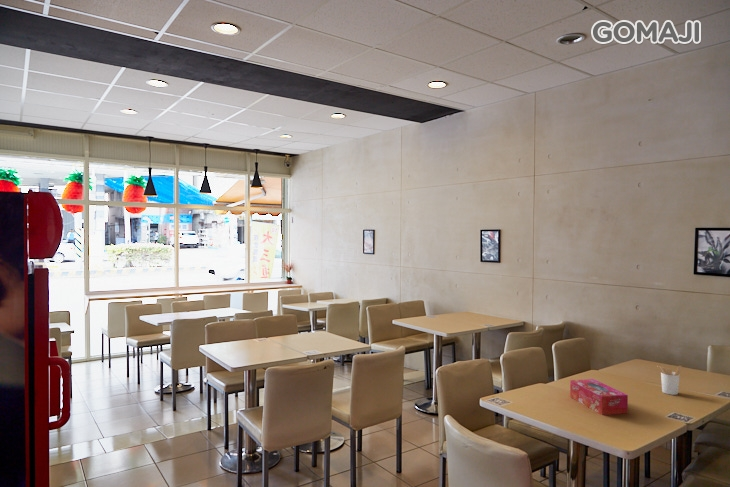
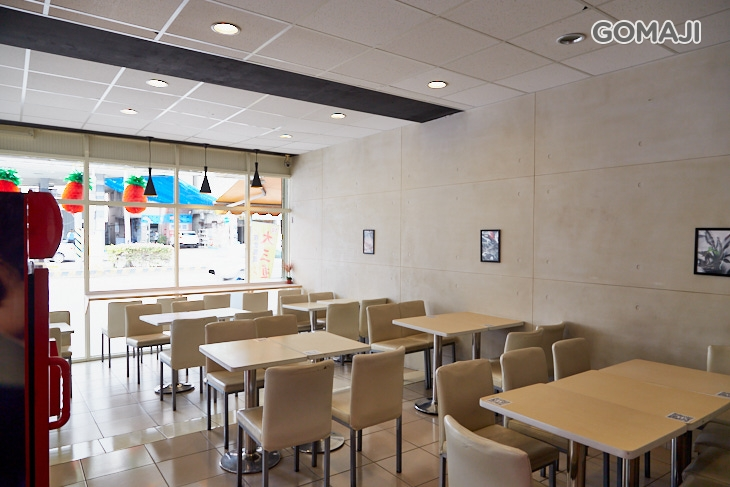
- utensil holder [656,365,683,396]
- tissue box [569,378,629,416]
